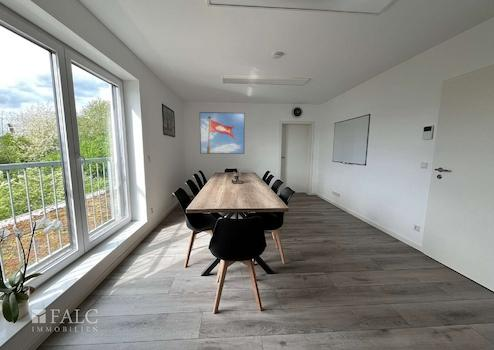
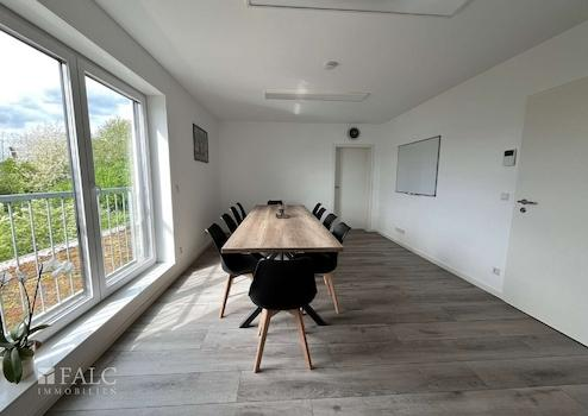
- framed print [199,111,246,155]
